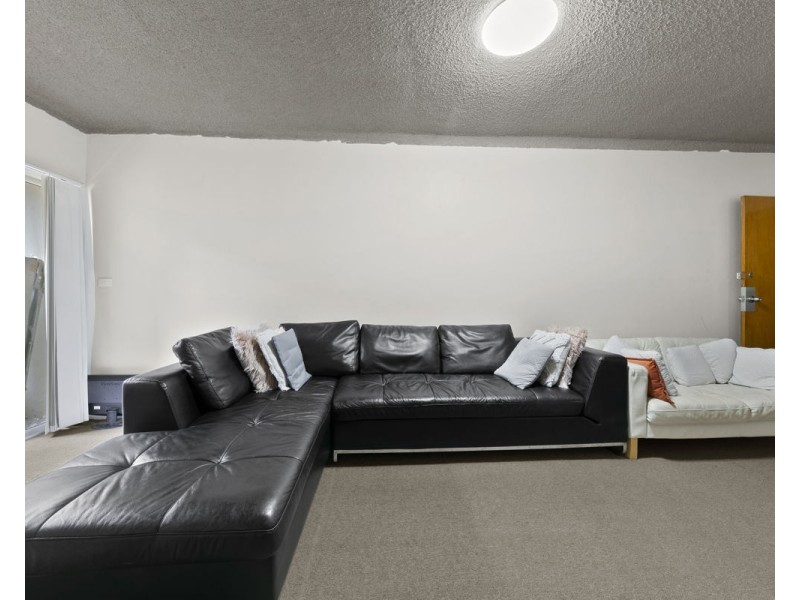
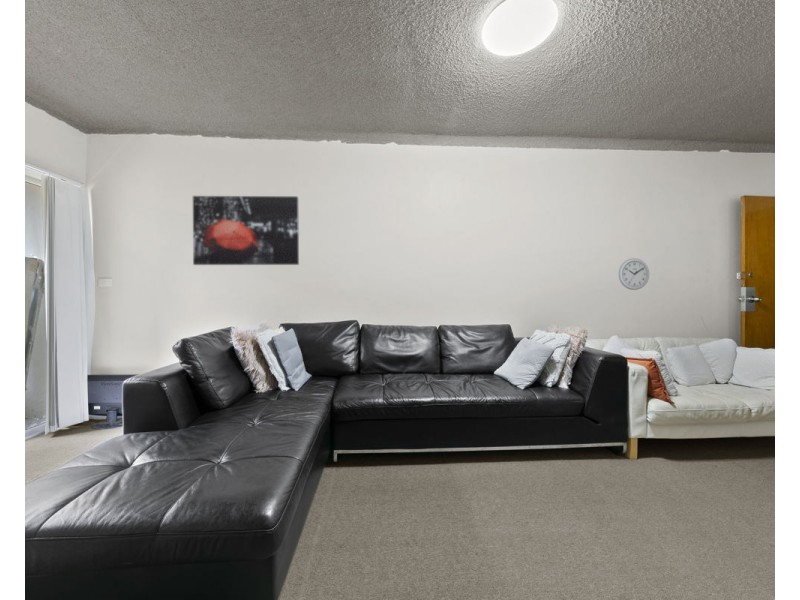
+ wall clock [618,257,650,291]
+ wall art [192,195,300,266]
